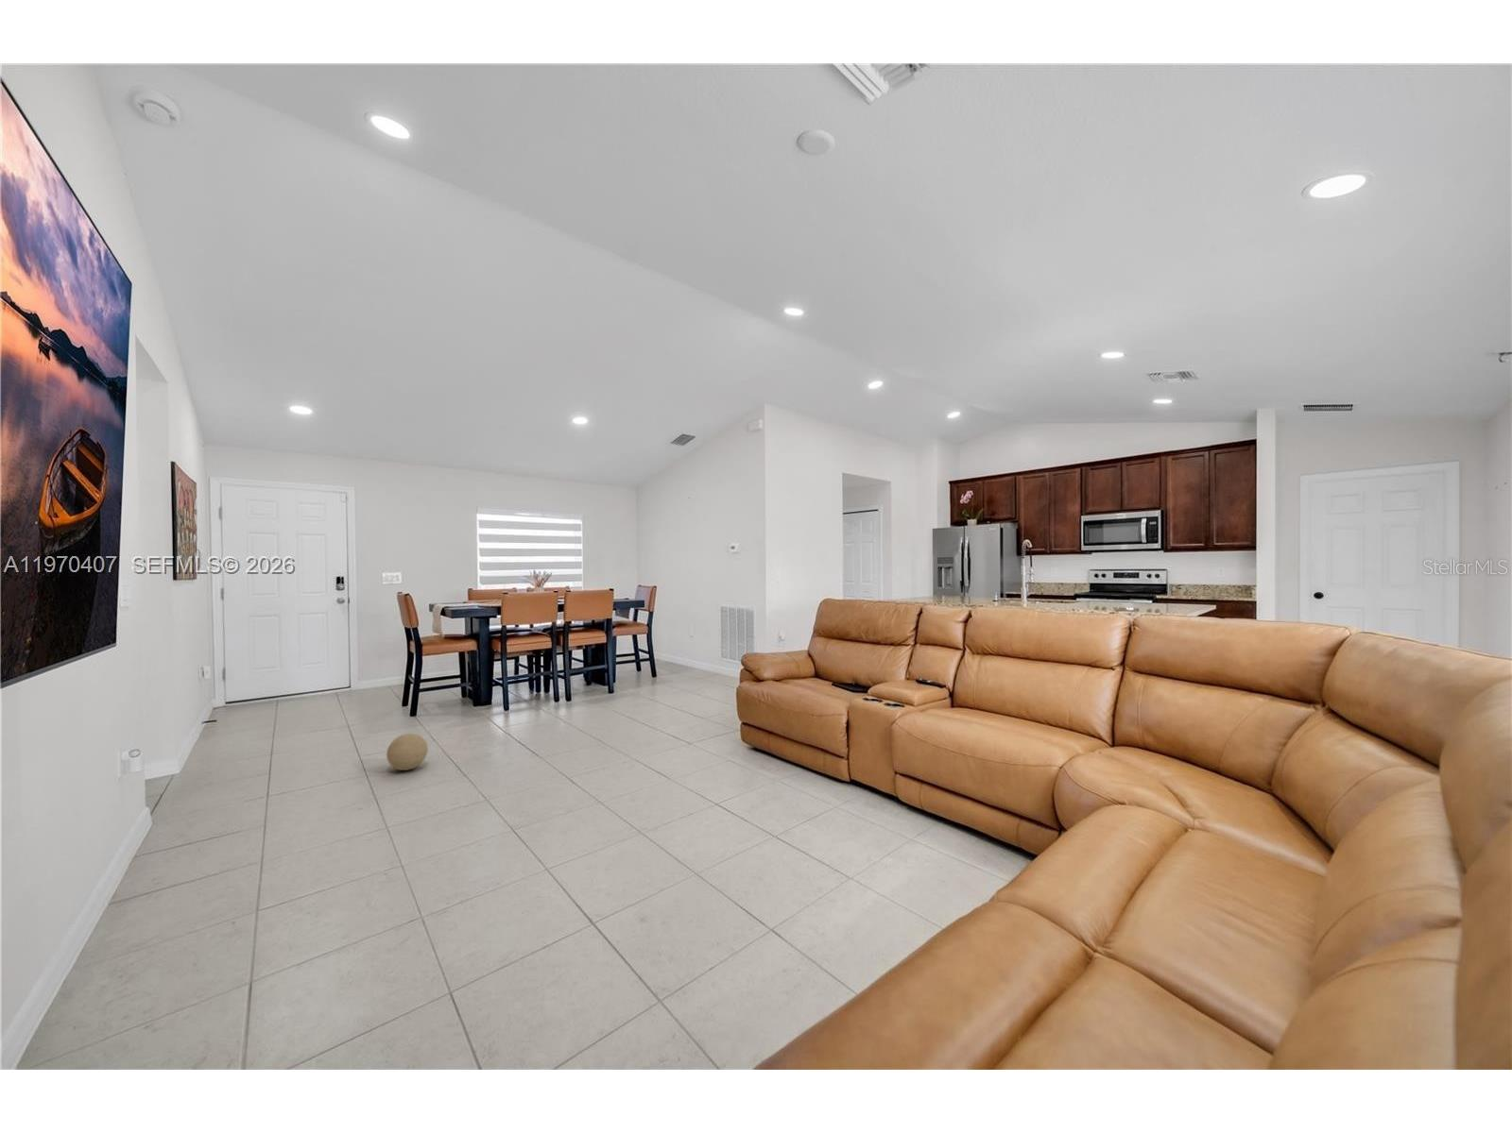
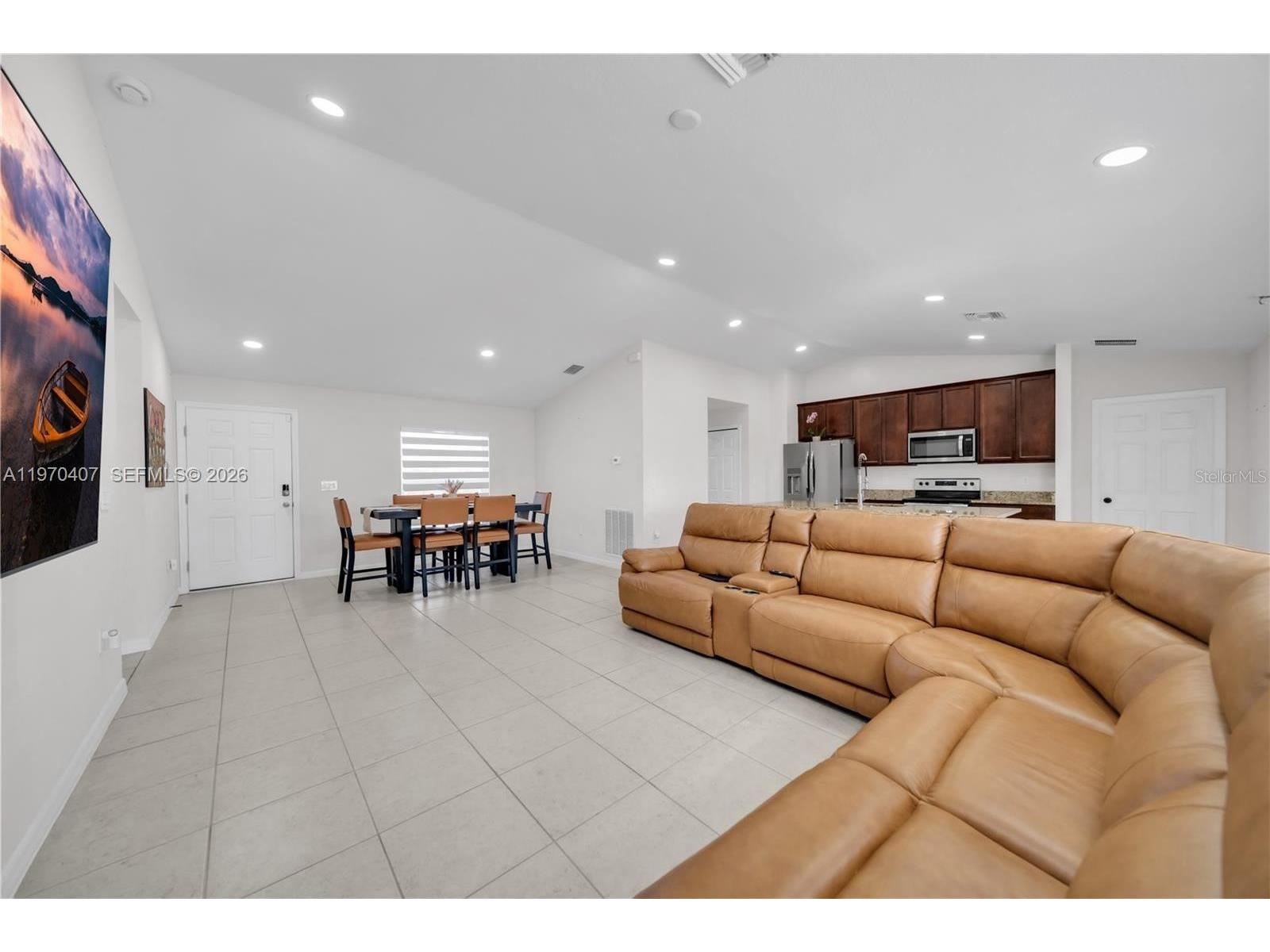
- decorative ball [386,733,429,771]
